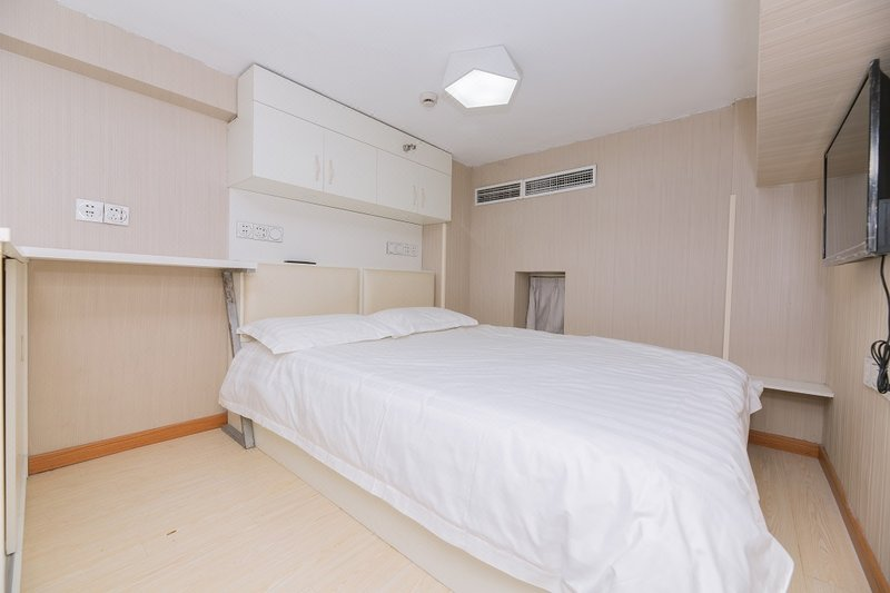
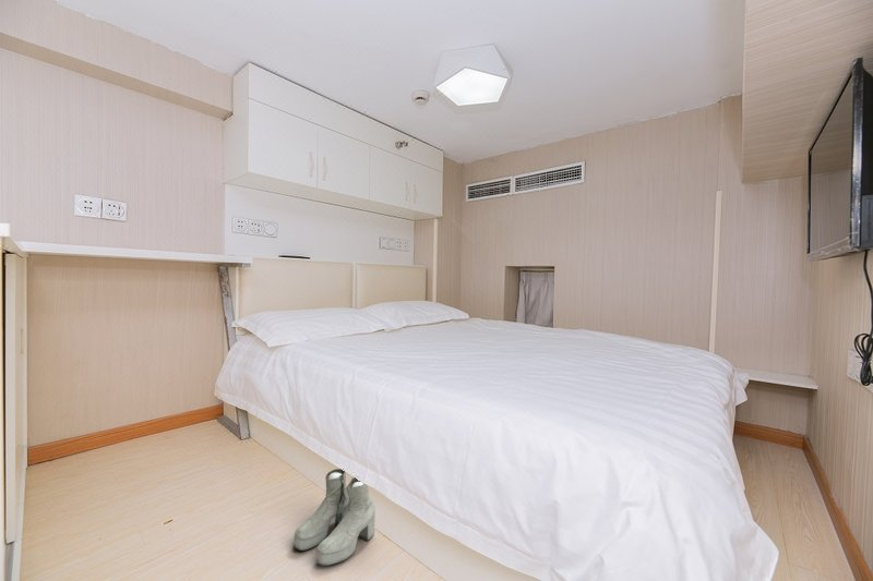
+ boots [292,468,376,567]
